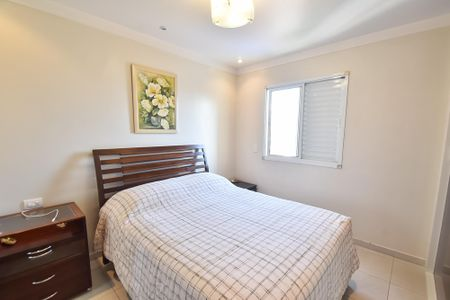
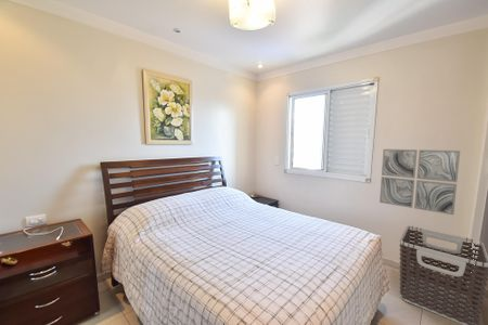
+ clothes hamper [399,225,488,325]
+ wall art [378,148,461,216]
